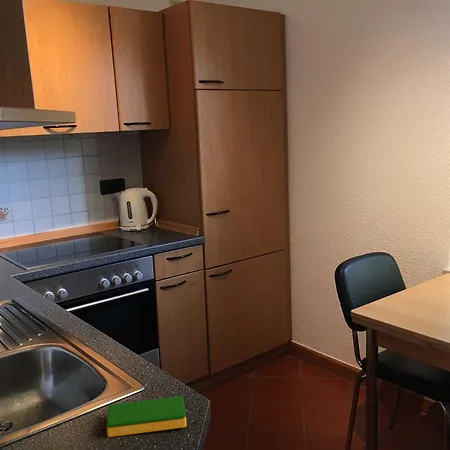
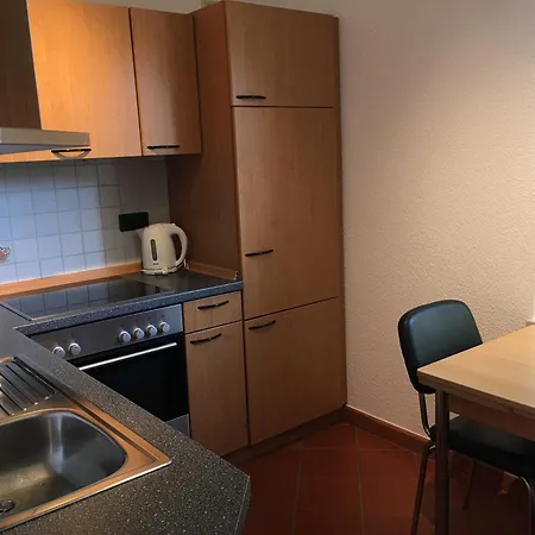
- dish sponge [106,395,187,438]
